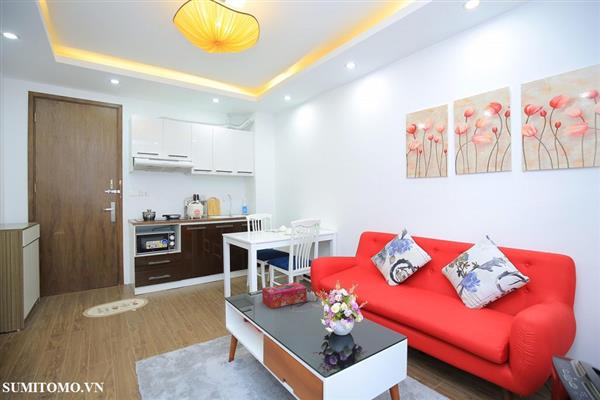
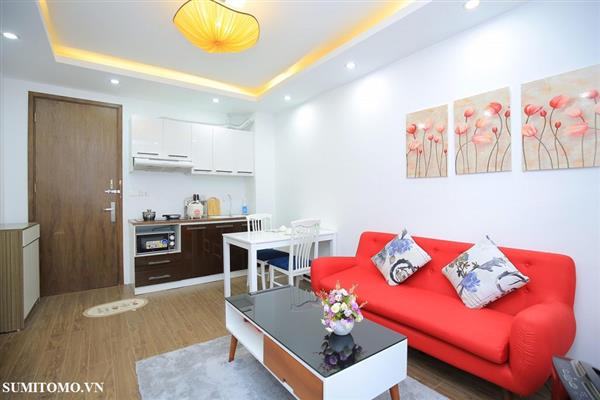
- tissue box [261,281,308,309]
